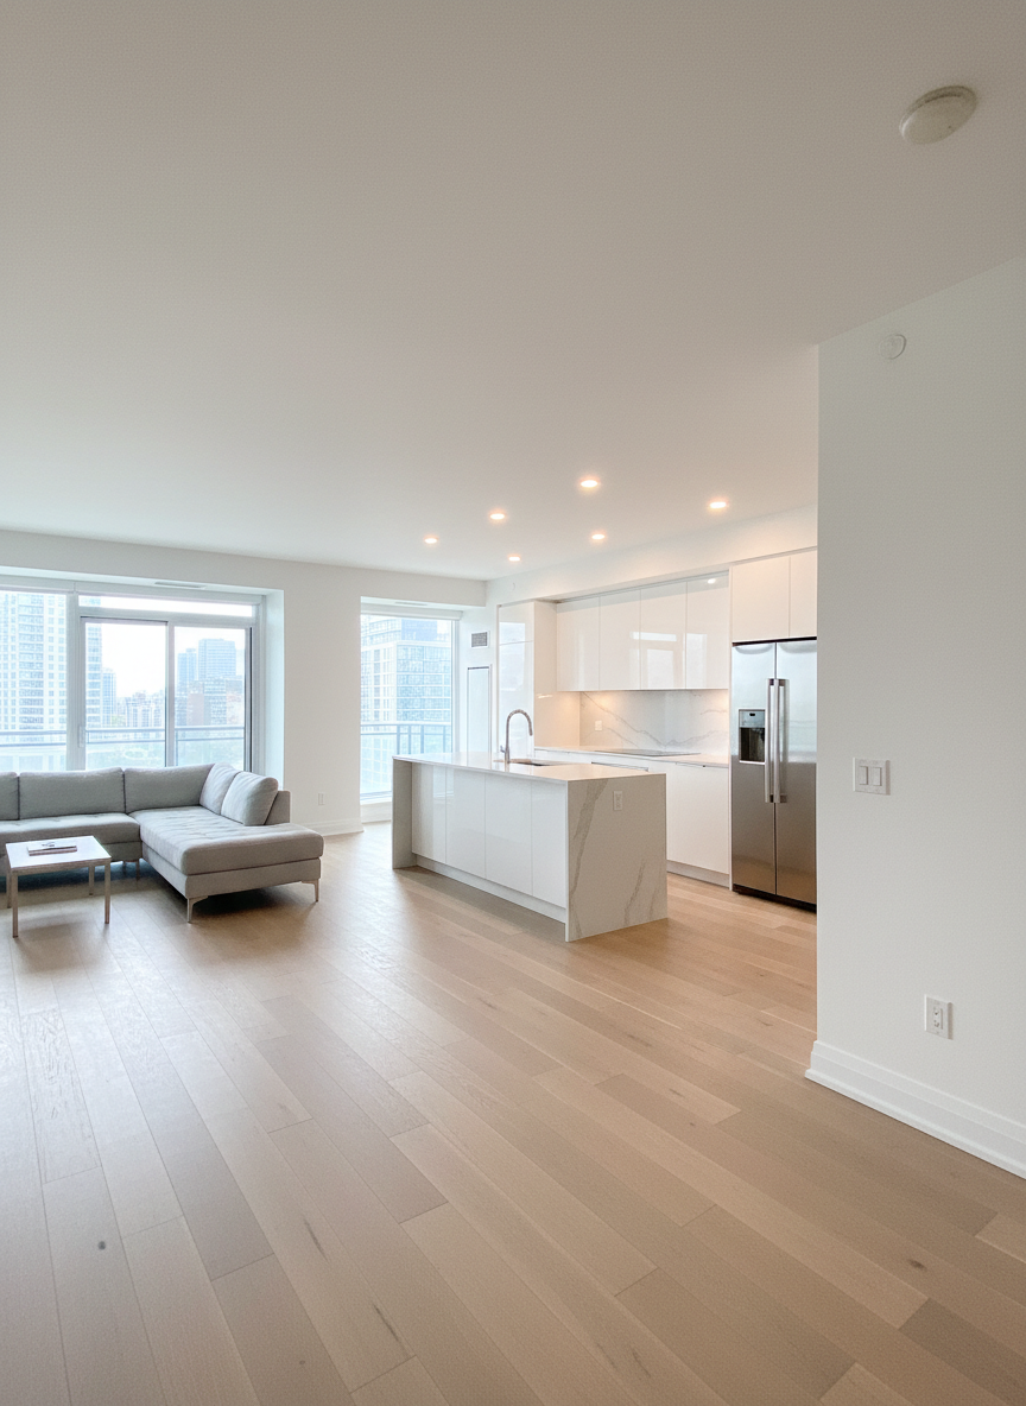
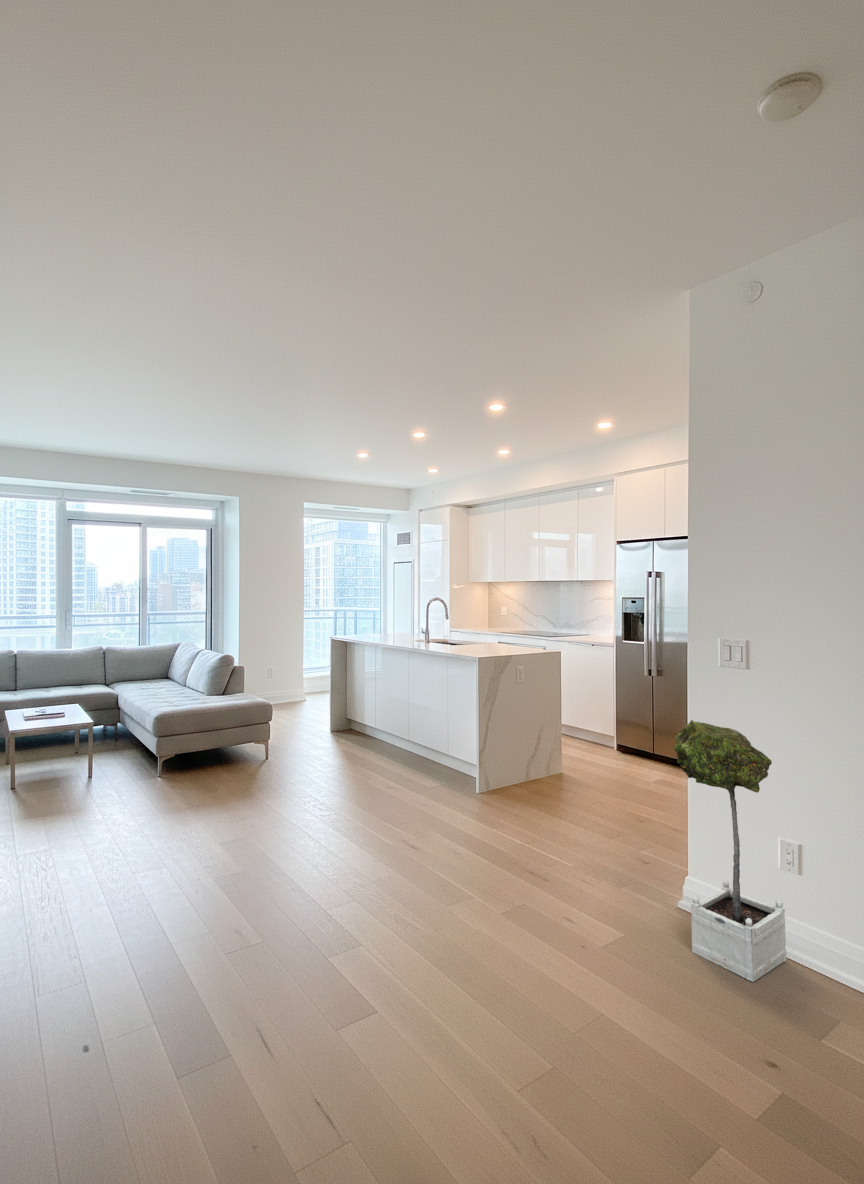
+ potted tree [673,719,787,983]
